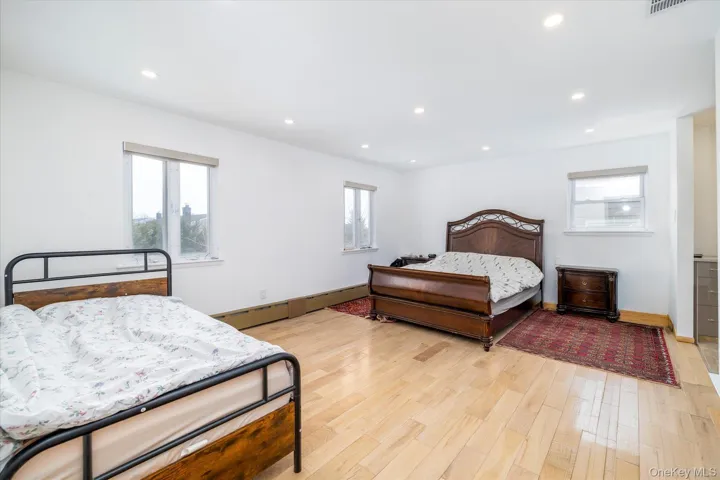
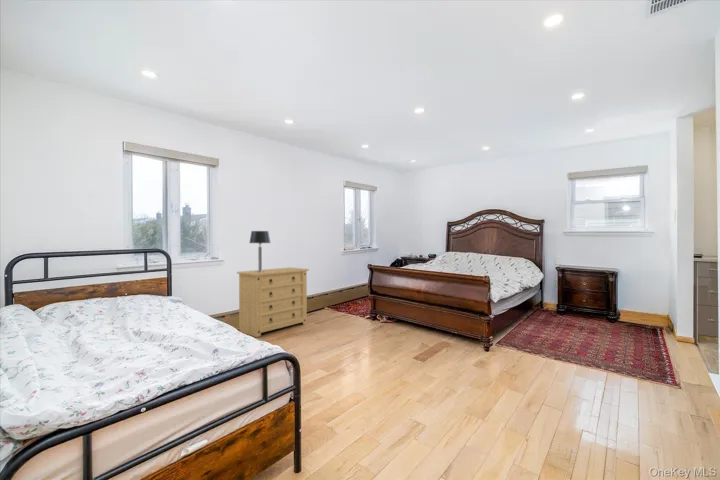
+ dresser [236,266,310,338]
+ table lamp [248,230,271,272]
